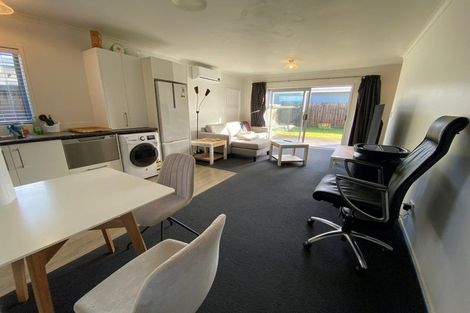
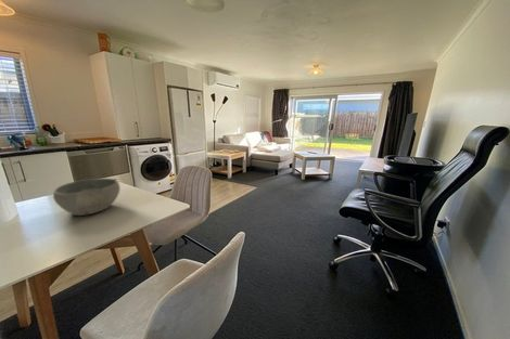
+ bowl [52,178,122,217]
